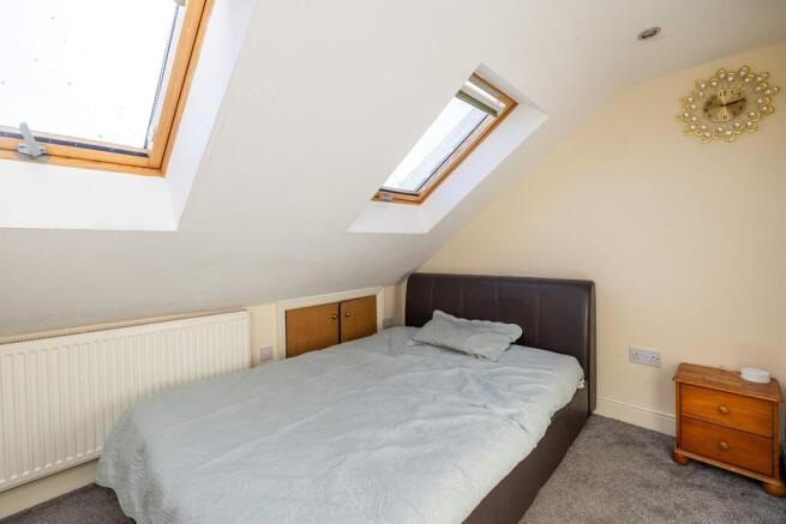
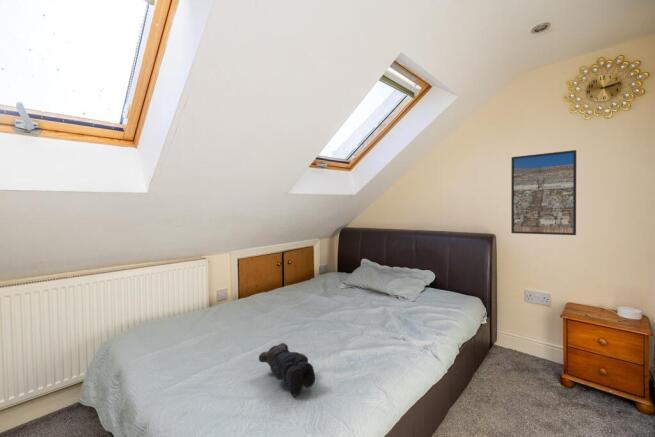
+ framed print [510,149,577,236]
+ bear [258,342,316,397]
